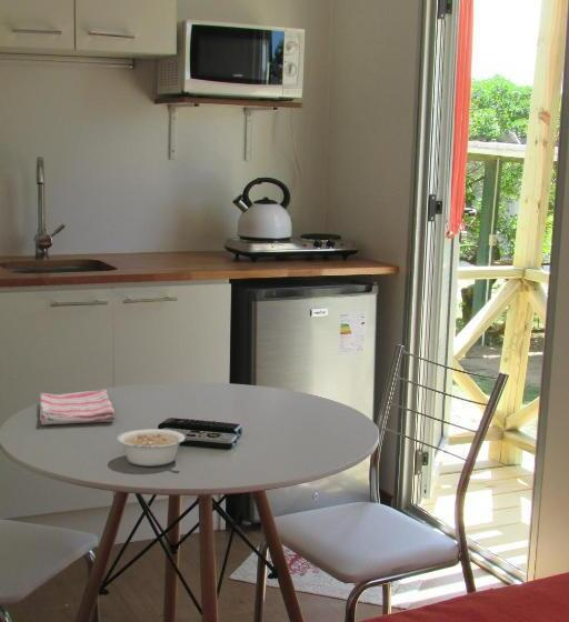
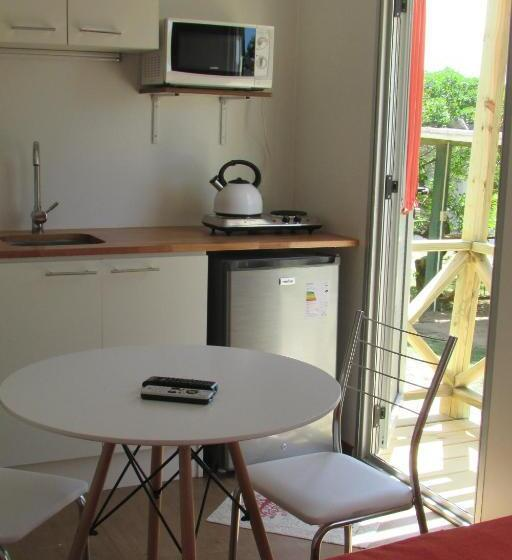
- legume [116,428,190,468]
- dish towel [38,389,117,425]
